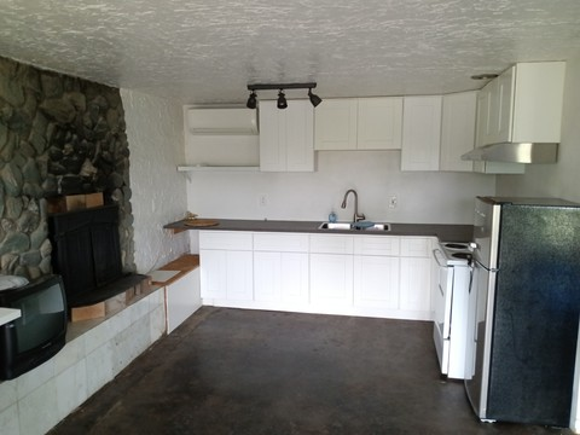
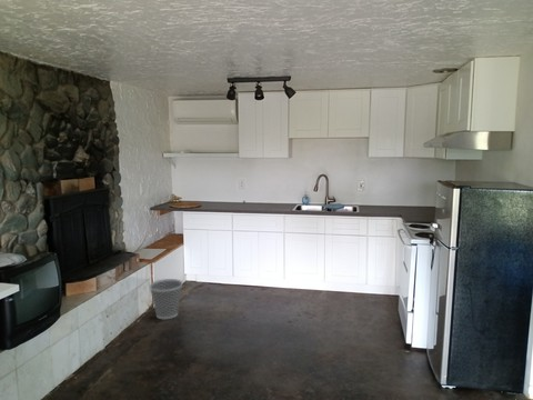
+ wastebasket [148,278,183,320]
